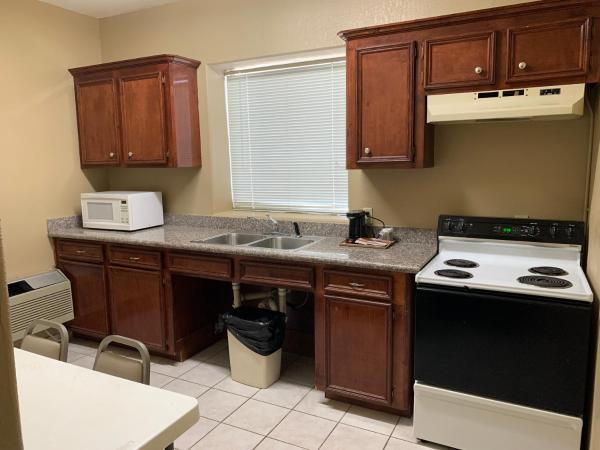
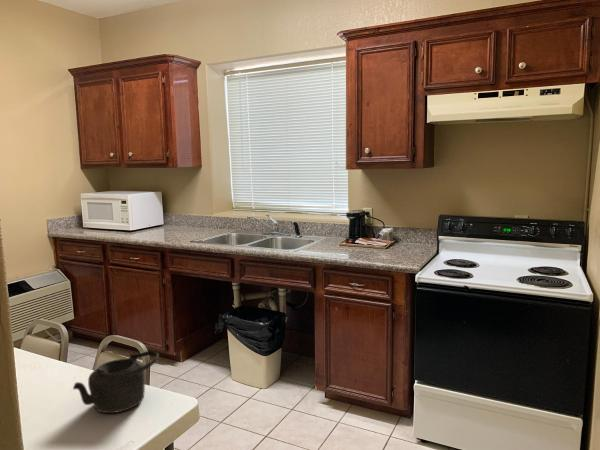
+ teapot [72,350,160,414]
